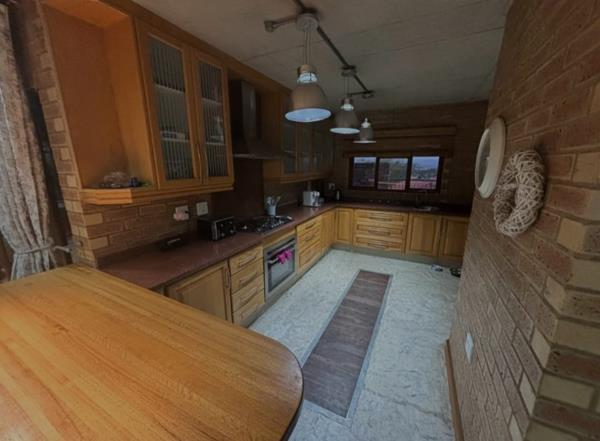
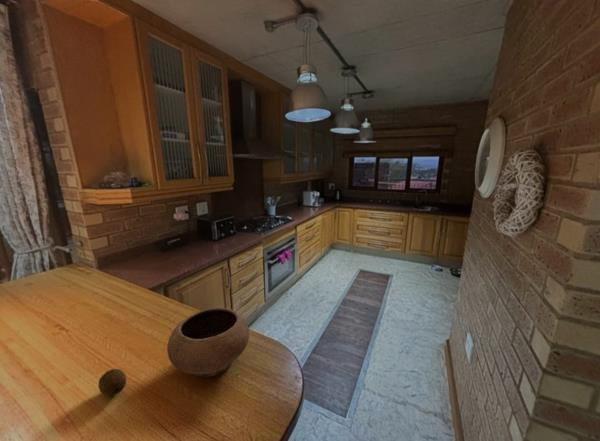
+ bowl [166,307,250,378]
+ fruit [98,368,127,397]
